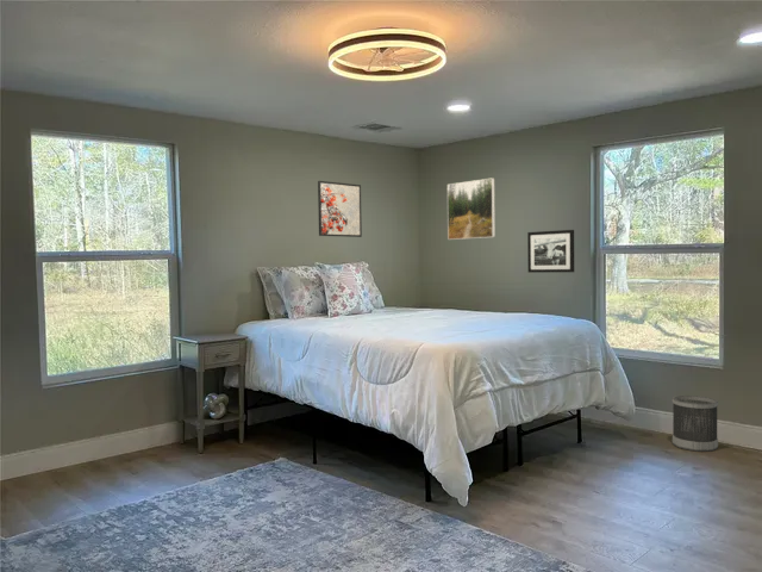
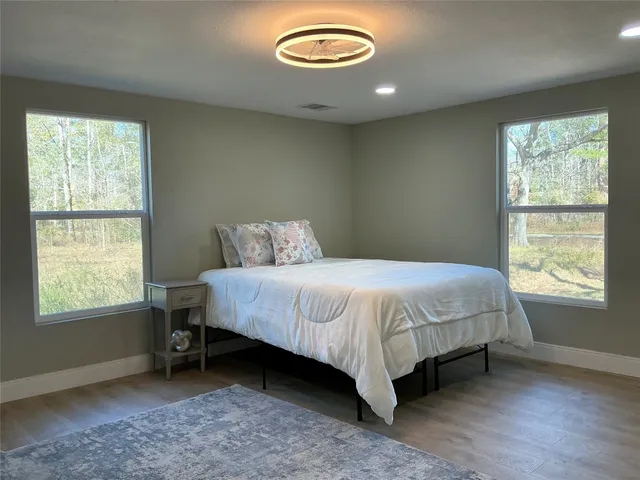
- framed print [446,176,496,241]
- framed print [317,180,363,238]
- picture frame [526,229,575,274]
- wastebasket [672,394,719,453]
